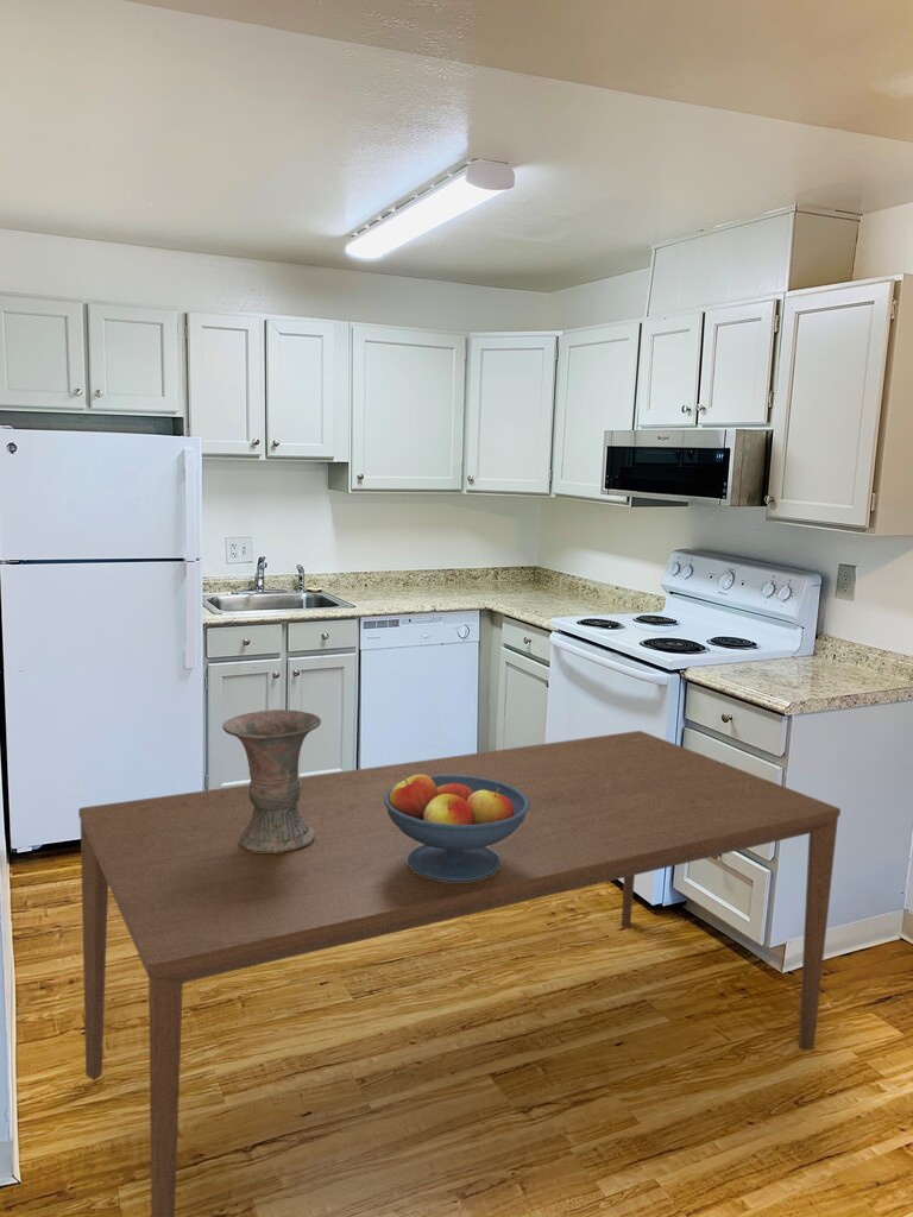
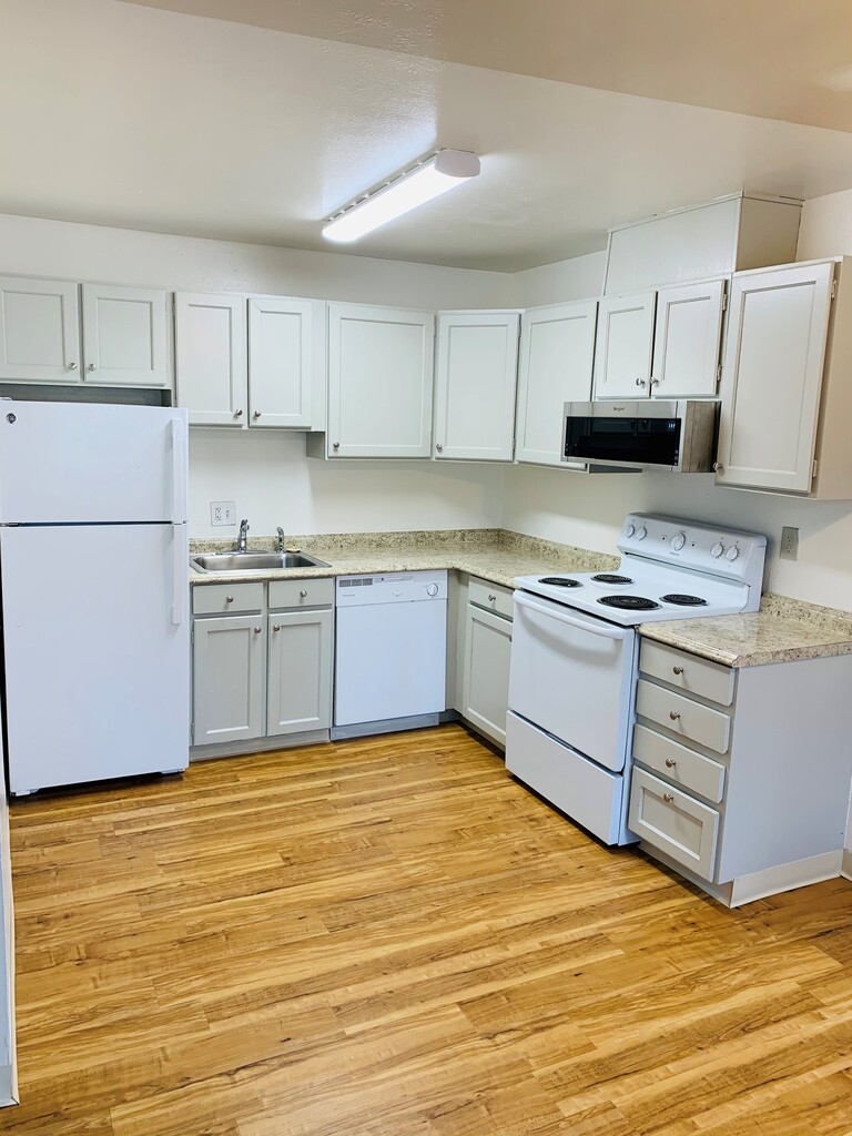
- dining table [77,730,842,1217]
- fruit bowl [384,775,530,882]
- vase [221,708,322,852]
